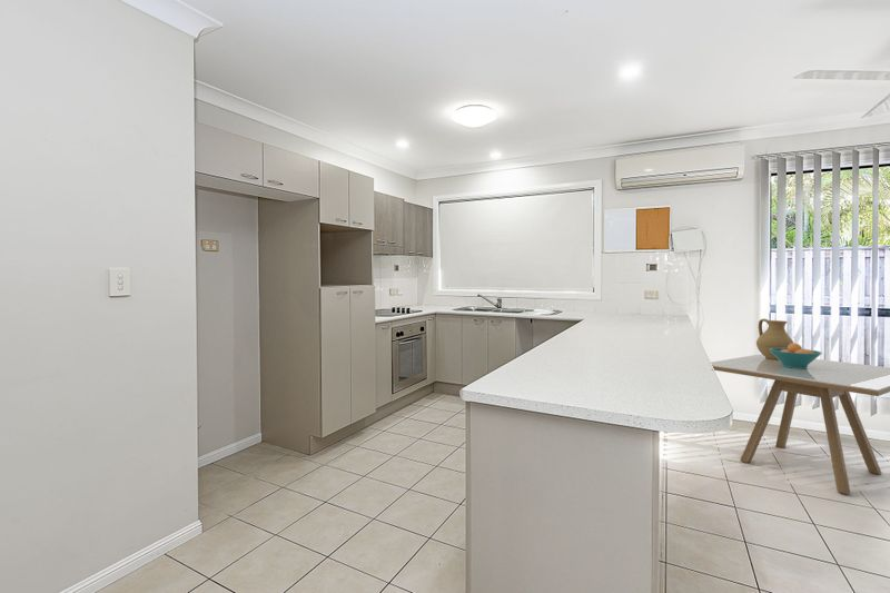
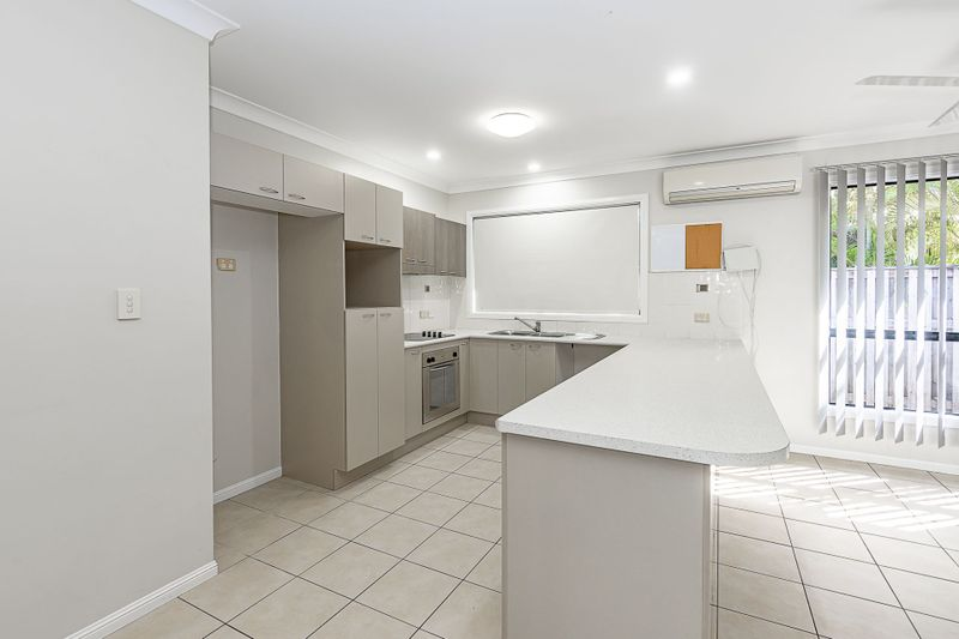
- fruit bowl [769,342,823,368]
- dining table [710,353,890,495]
- pitcher [755,317,794,360]
